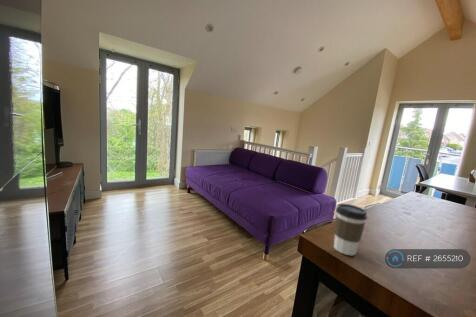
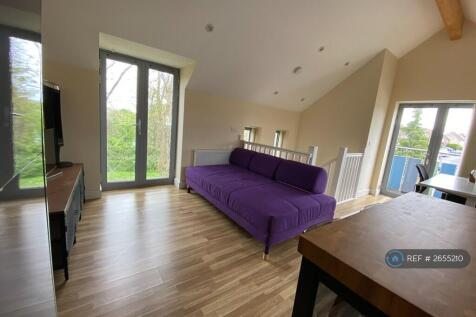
- coffee cup [333,203,368,256]
